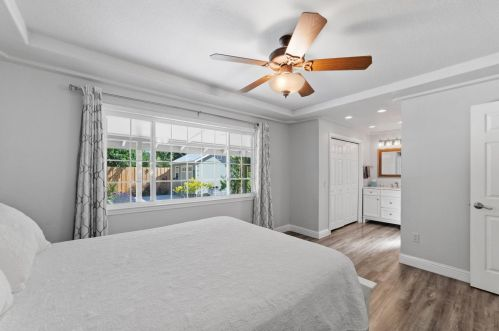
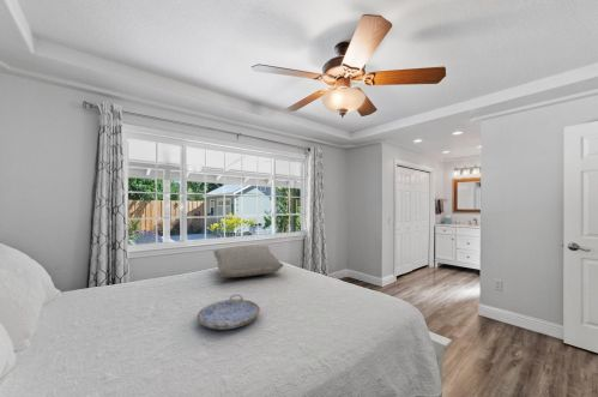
+ serving tray [197,294,261,331]
+ pillow [212,245,285,278]
